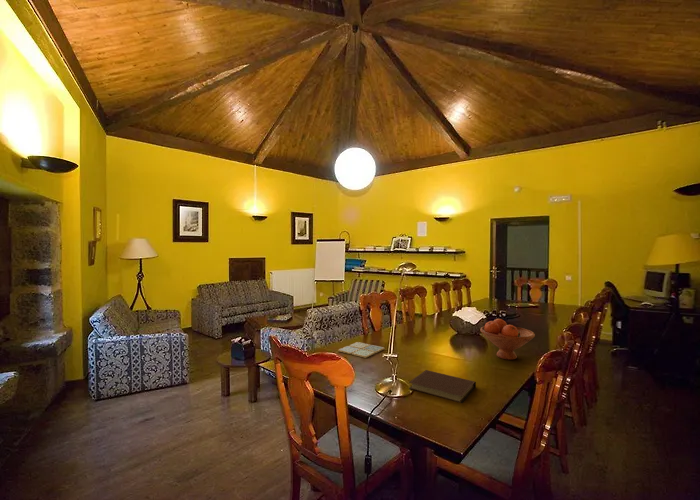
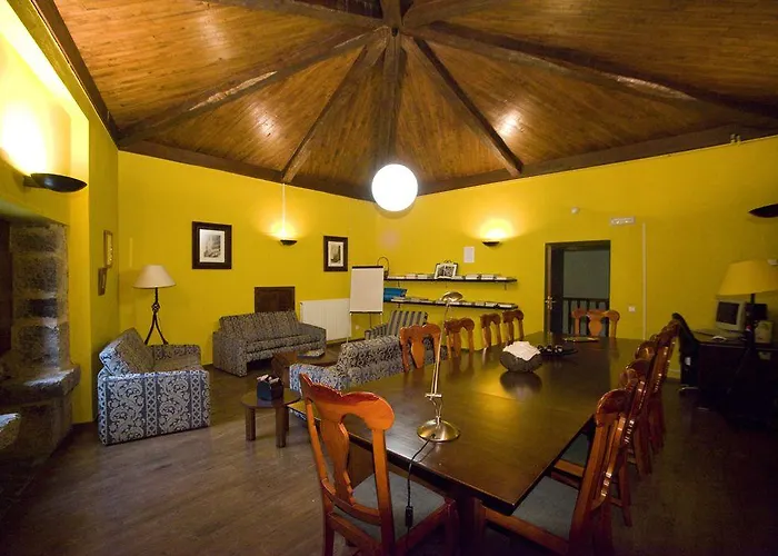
- notebook [408,369,477,404]
- drink coaster [337,341,385,359]
- fruit bowl [479,318,536,361]
